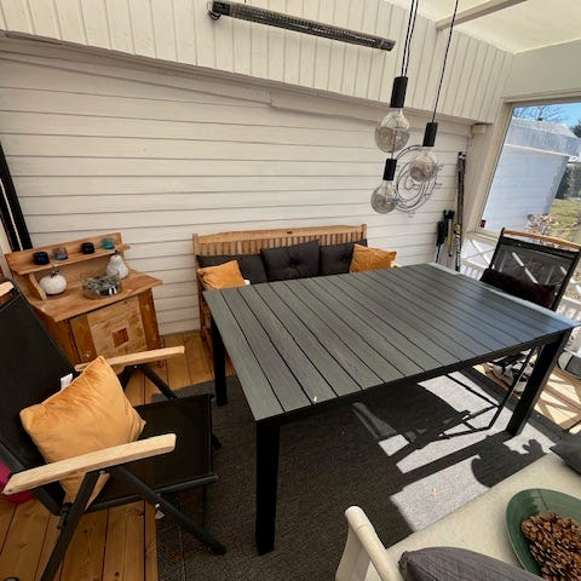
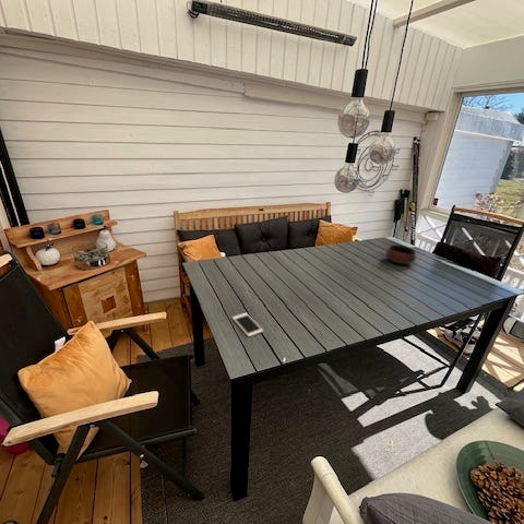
+ bowl [384,243,417,264]
+ cell phone [231,312,264,337]
